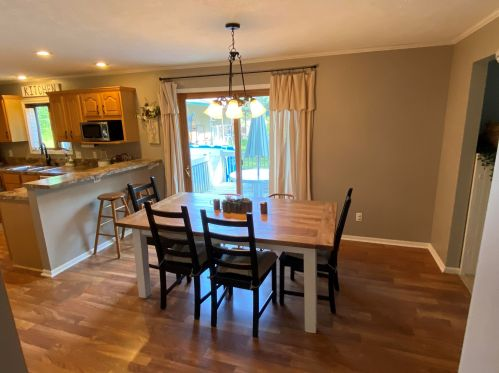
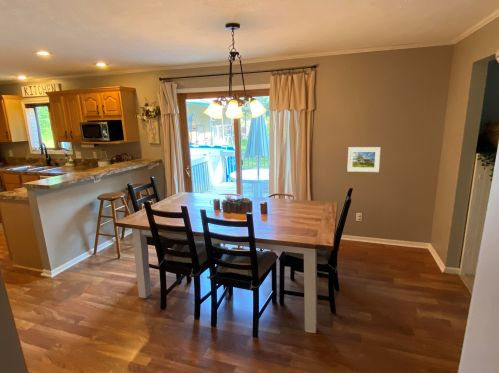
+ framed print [346,146,381,173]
